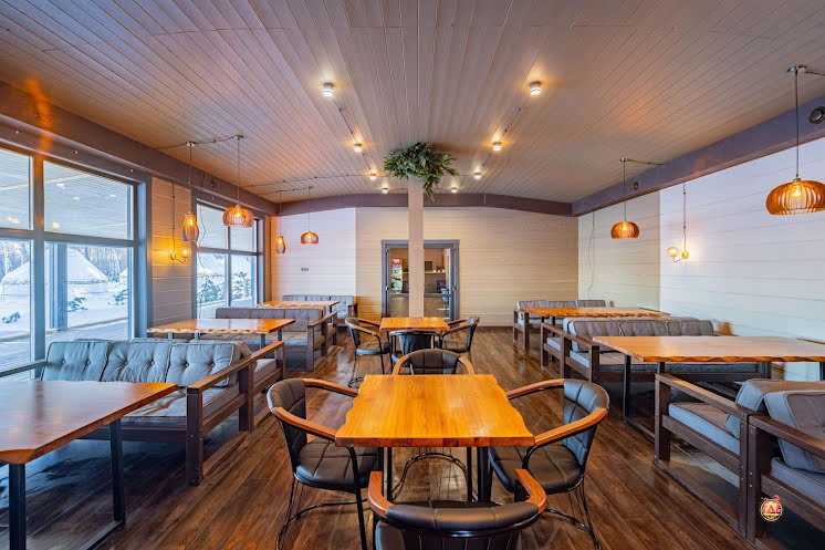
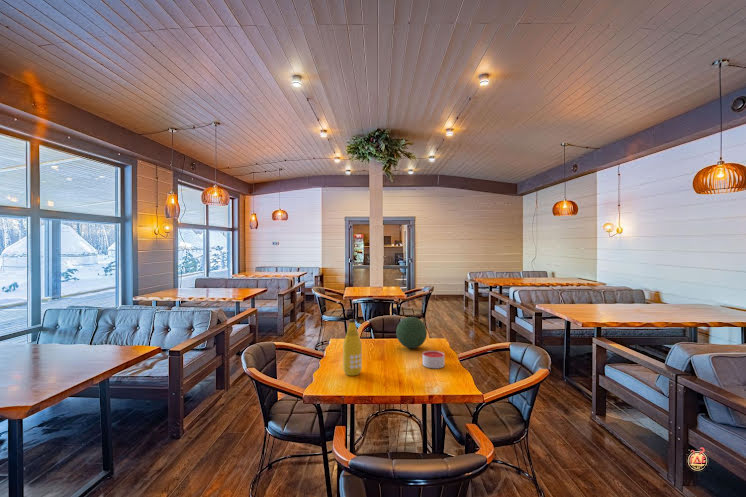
+ bottle [342,318,363,377]
+ candle [422,350,445,369]
+ decorative orb [395,316,428,349]
